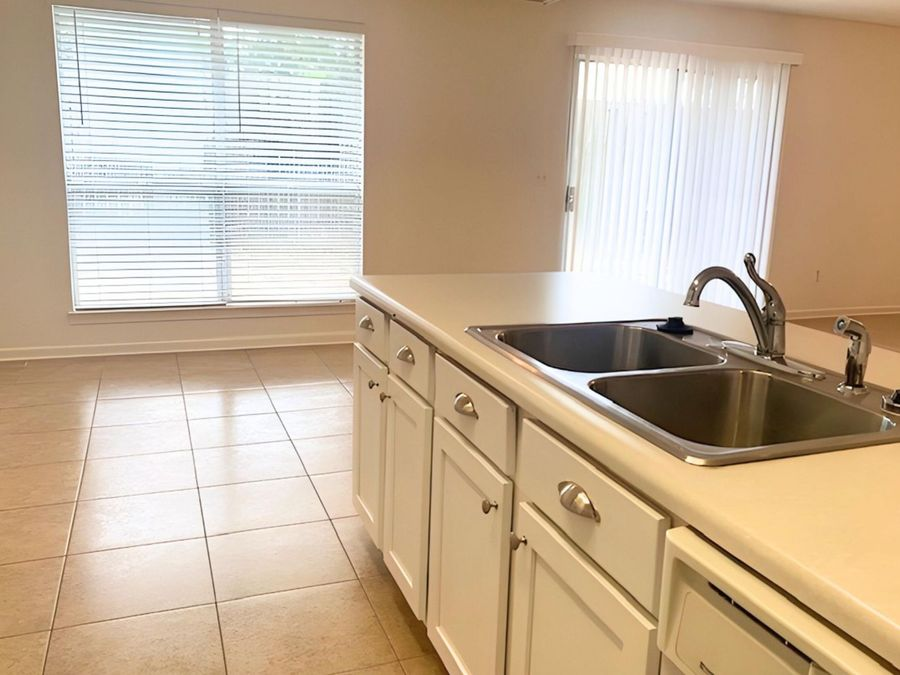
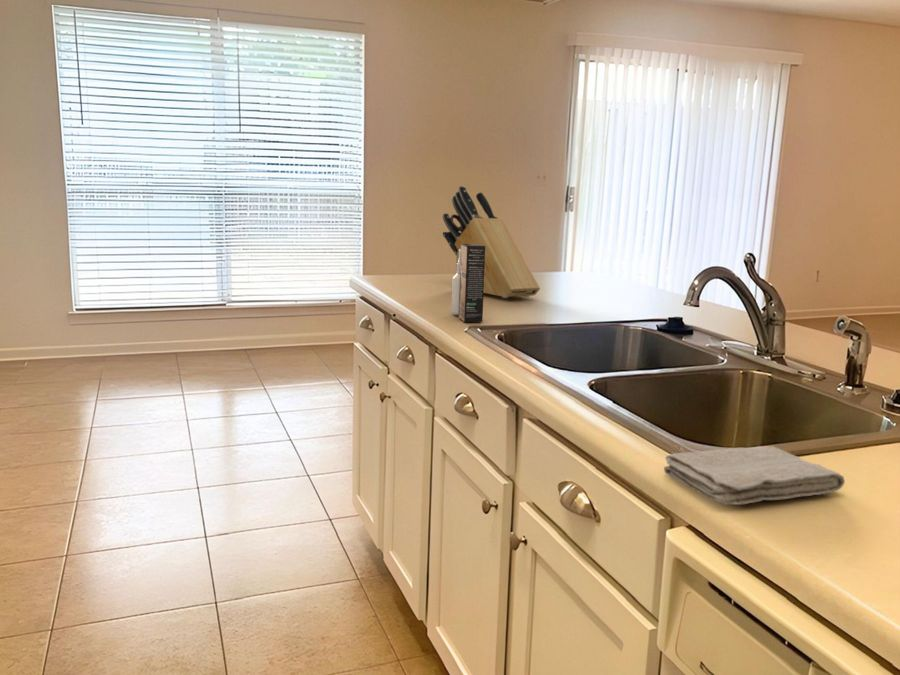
+ spray bottle [450,244,485,323]
+ washcloth [663,445,846,506]
+ knife block [442,185,541,299]
